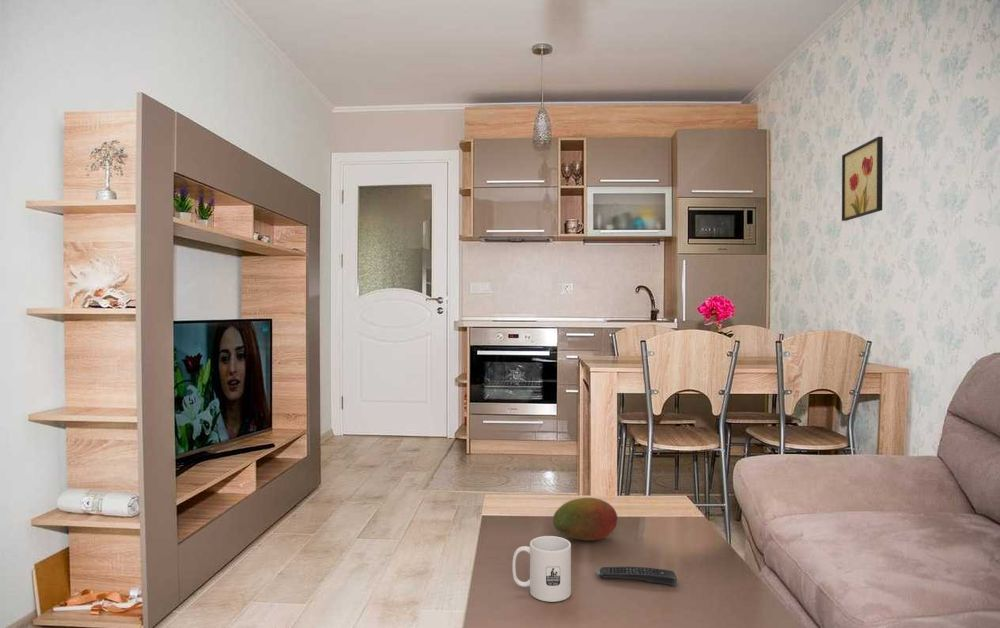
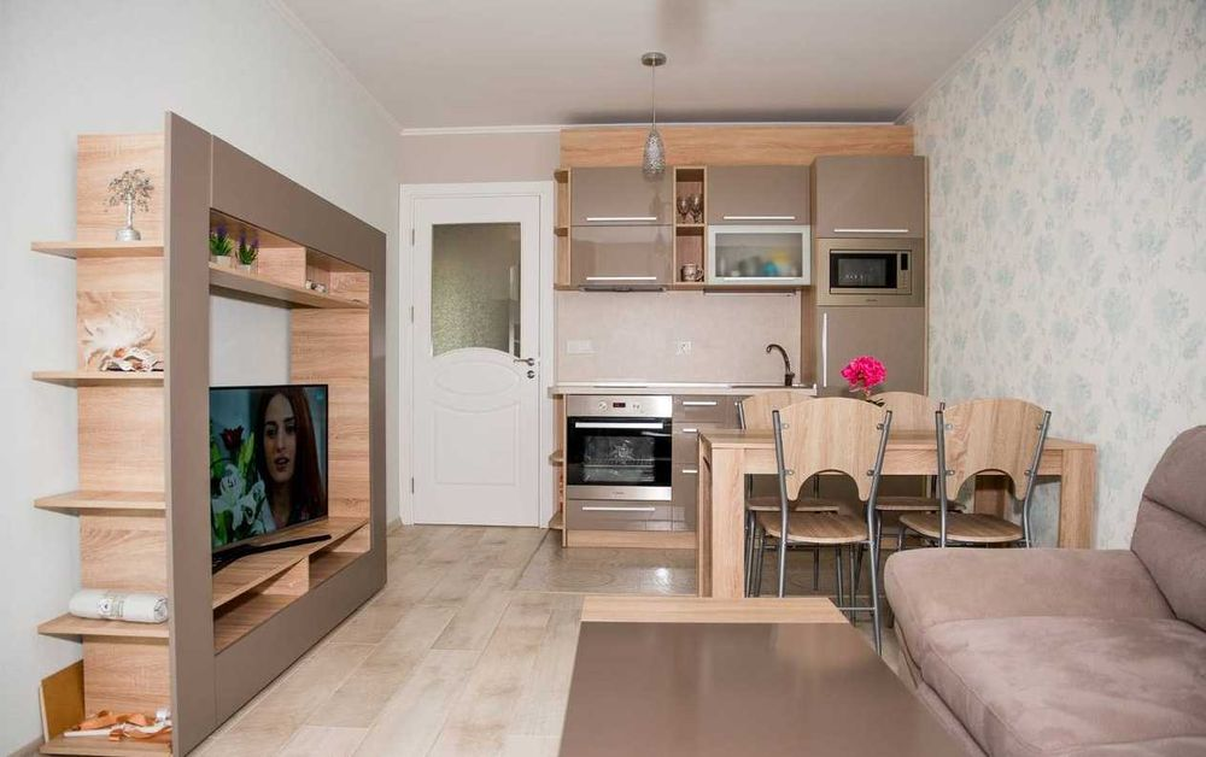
- remote control [595,566,678,587]
- fruit [552,497,619,542]
- mug [511,535,572,603]
- wall art [841,136,884,222]
